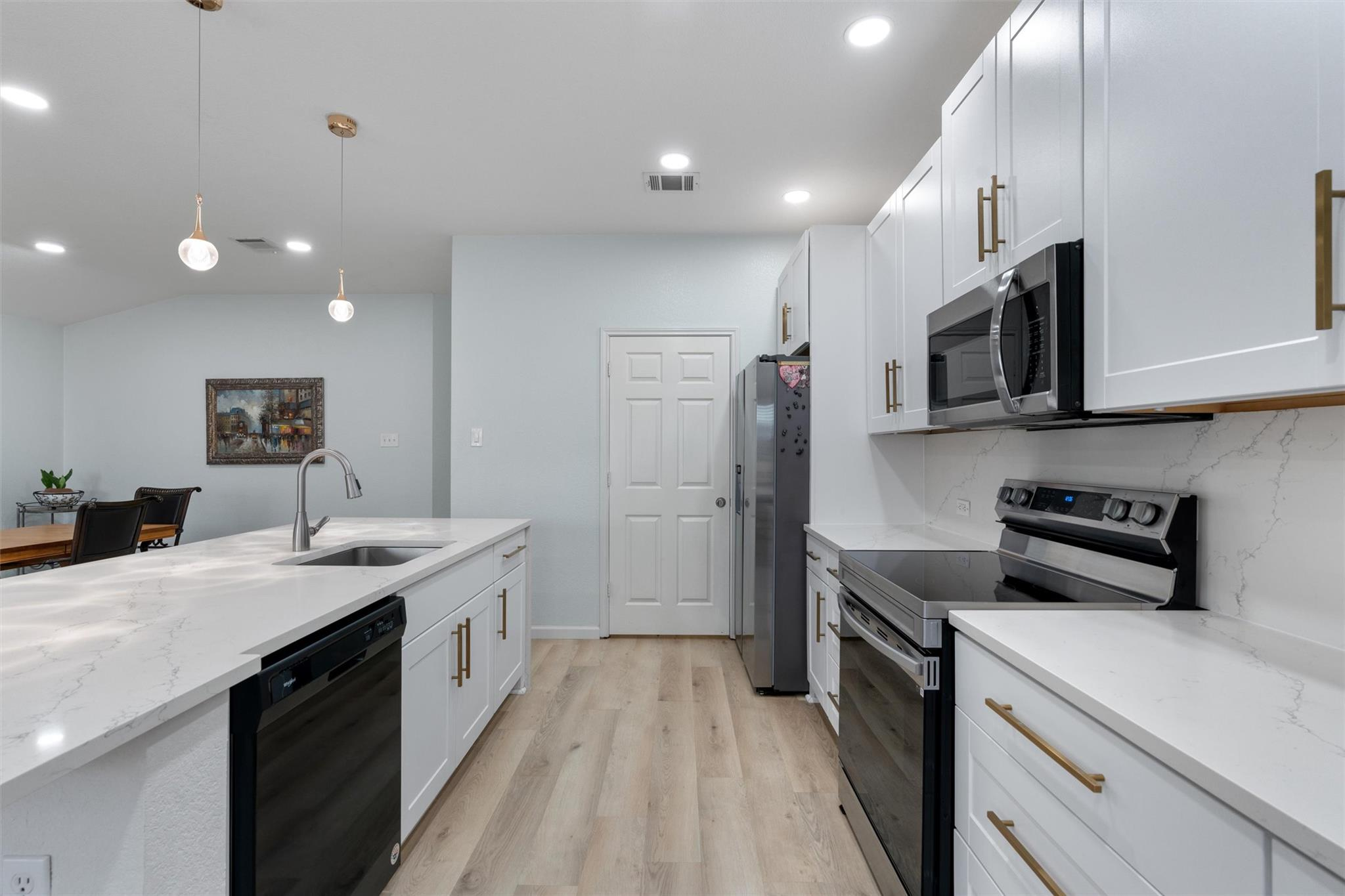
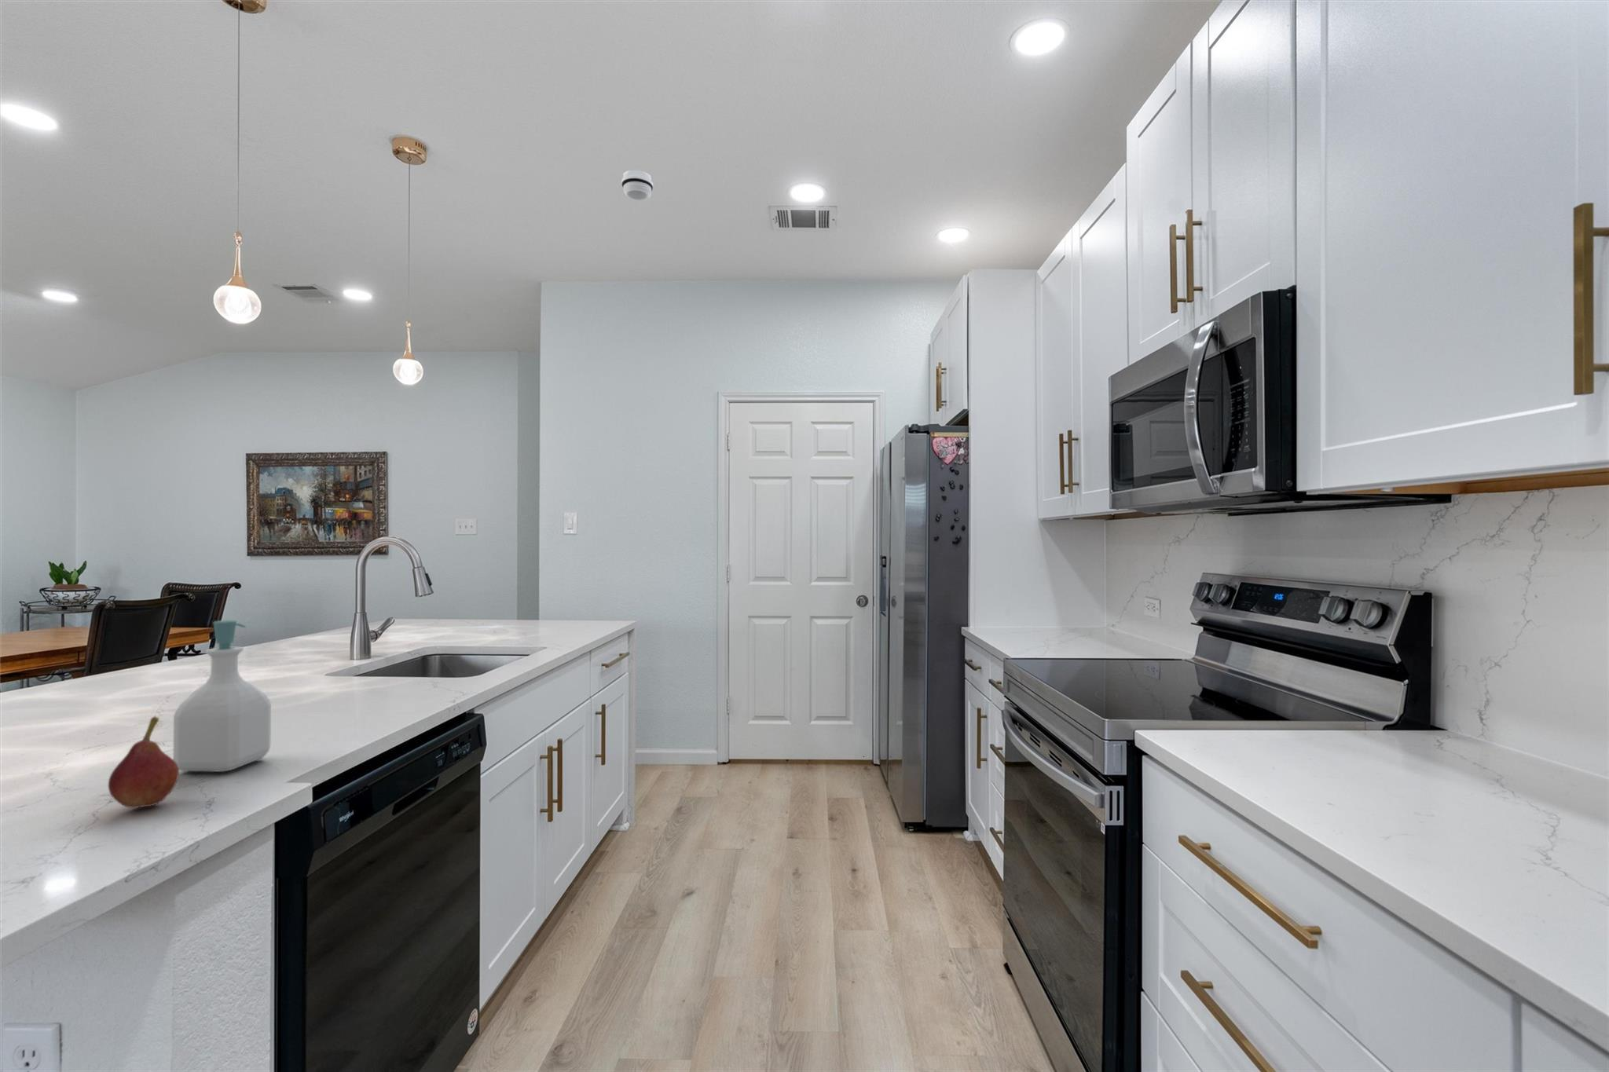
+ smoke detector [621,170,654,201]
+ soap bottle [172,620,272,773]
+ fruit [108,715,179,809]
